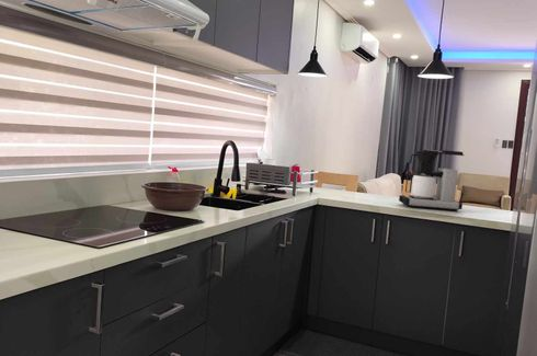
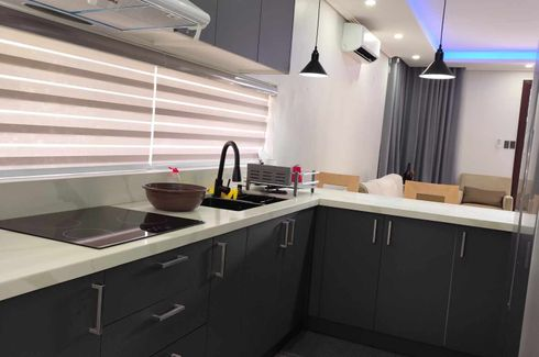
- coffee maker [398,149,465,213]
